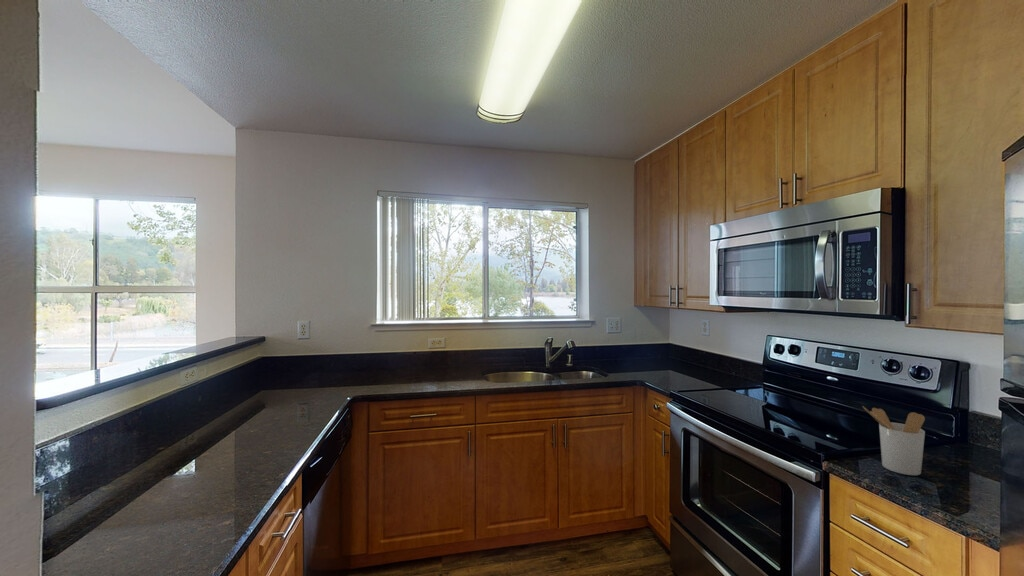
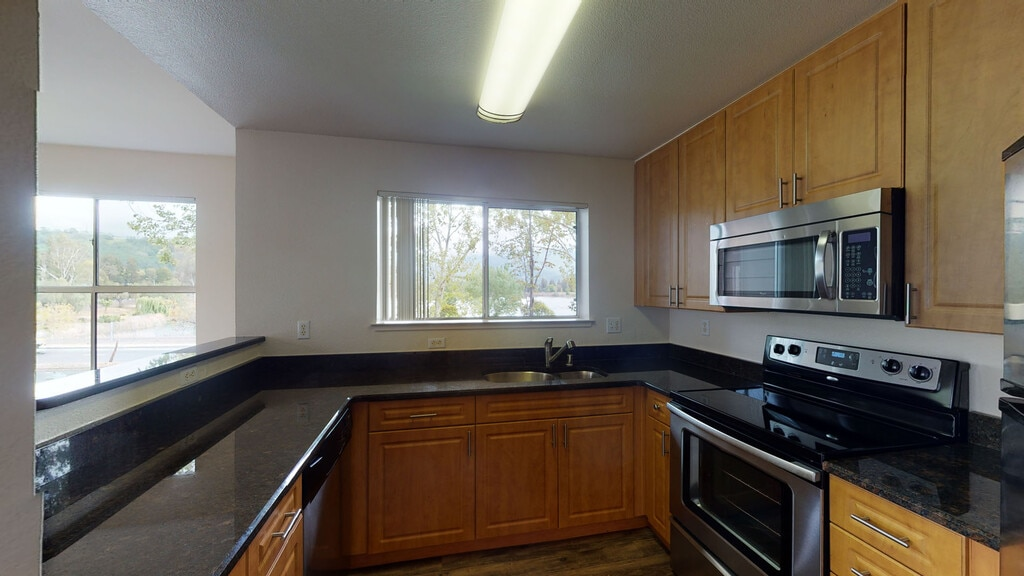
- utensil holder [862,406,926,476]
